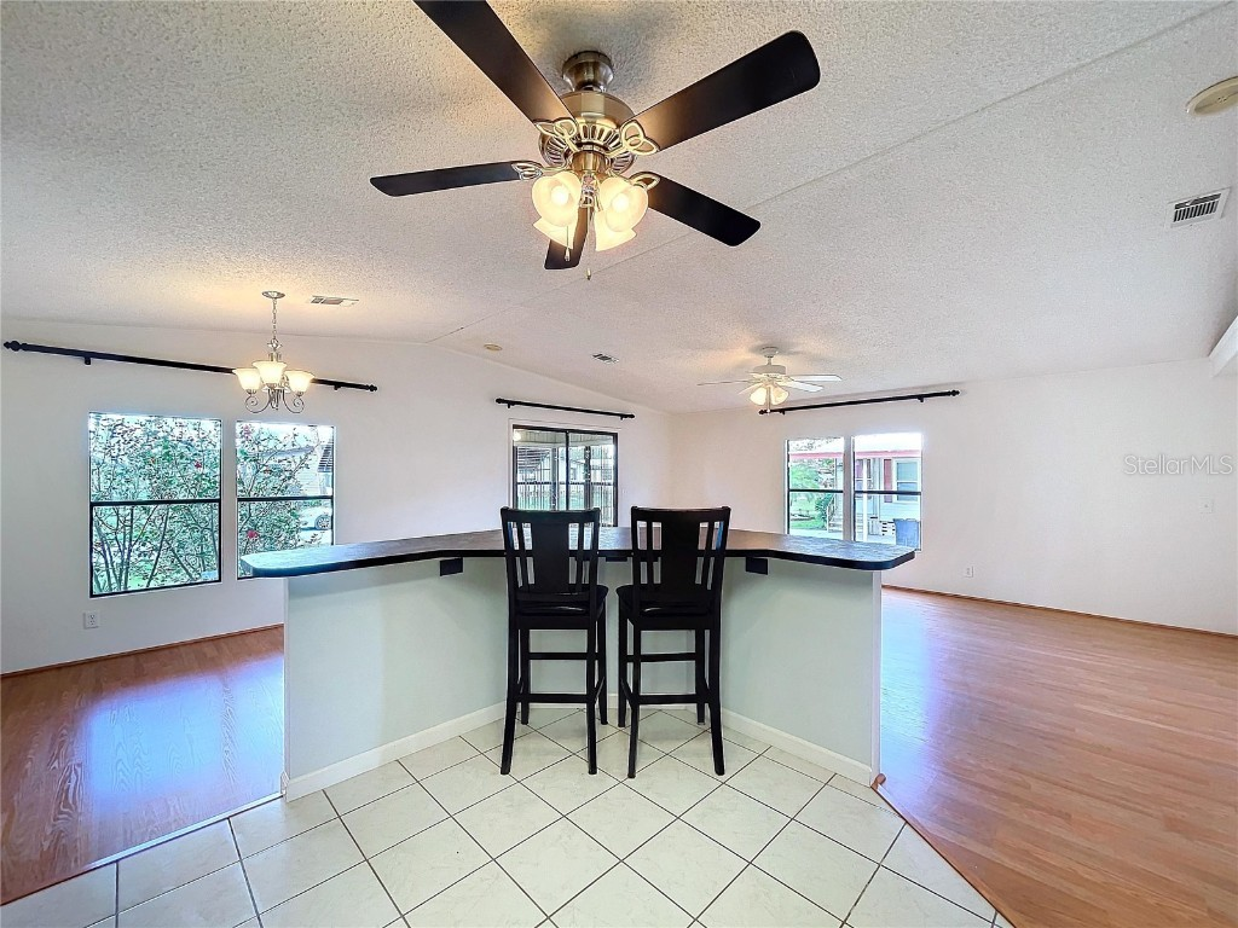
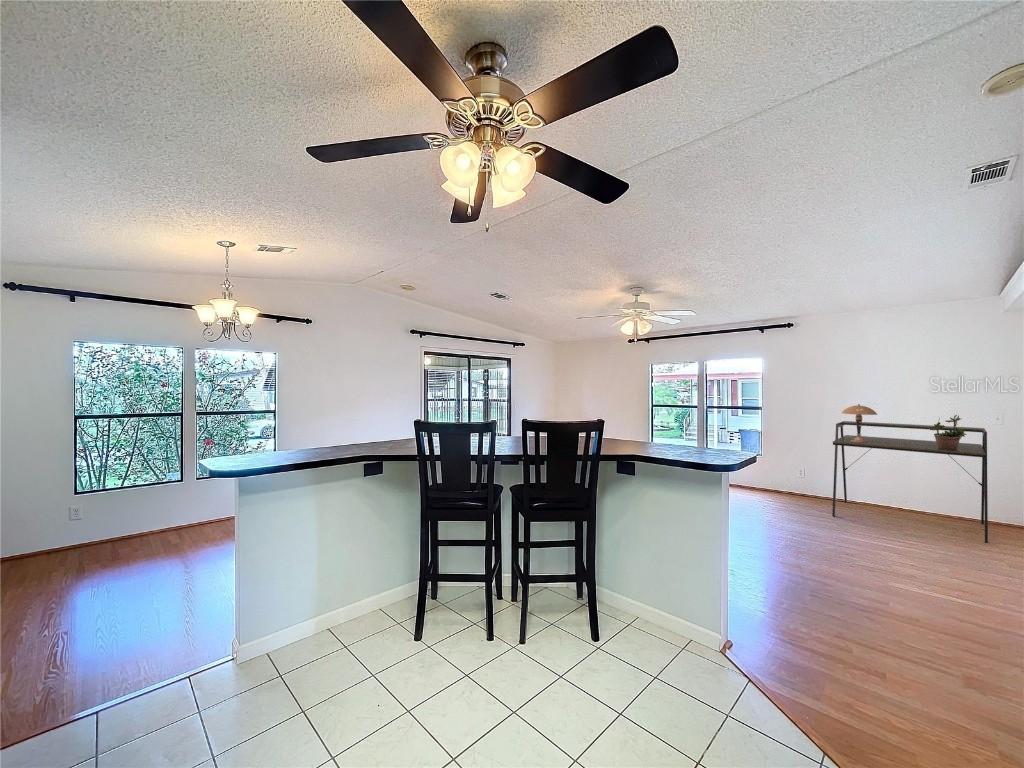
+ potted plant [929,411,968,450]
+ desk [831,420,989,544]
+ table lamp [840,403,878,442]
